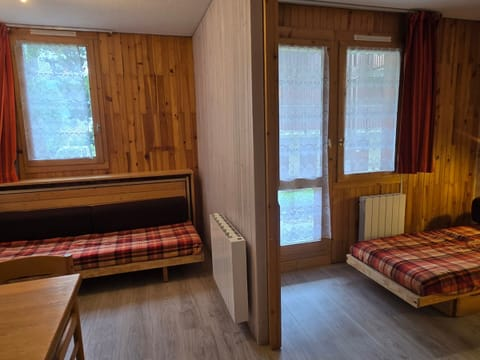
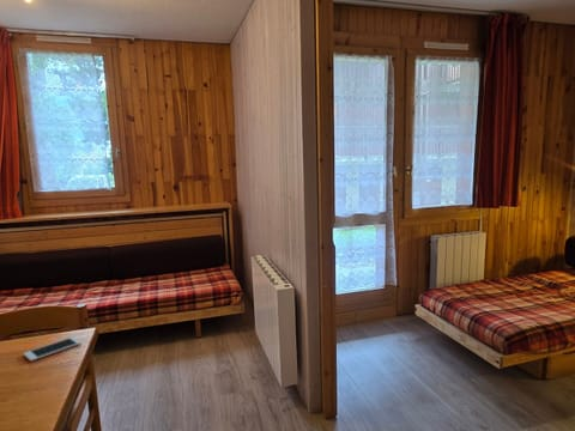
+ cell phone [23,335,83,363]
